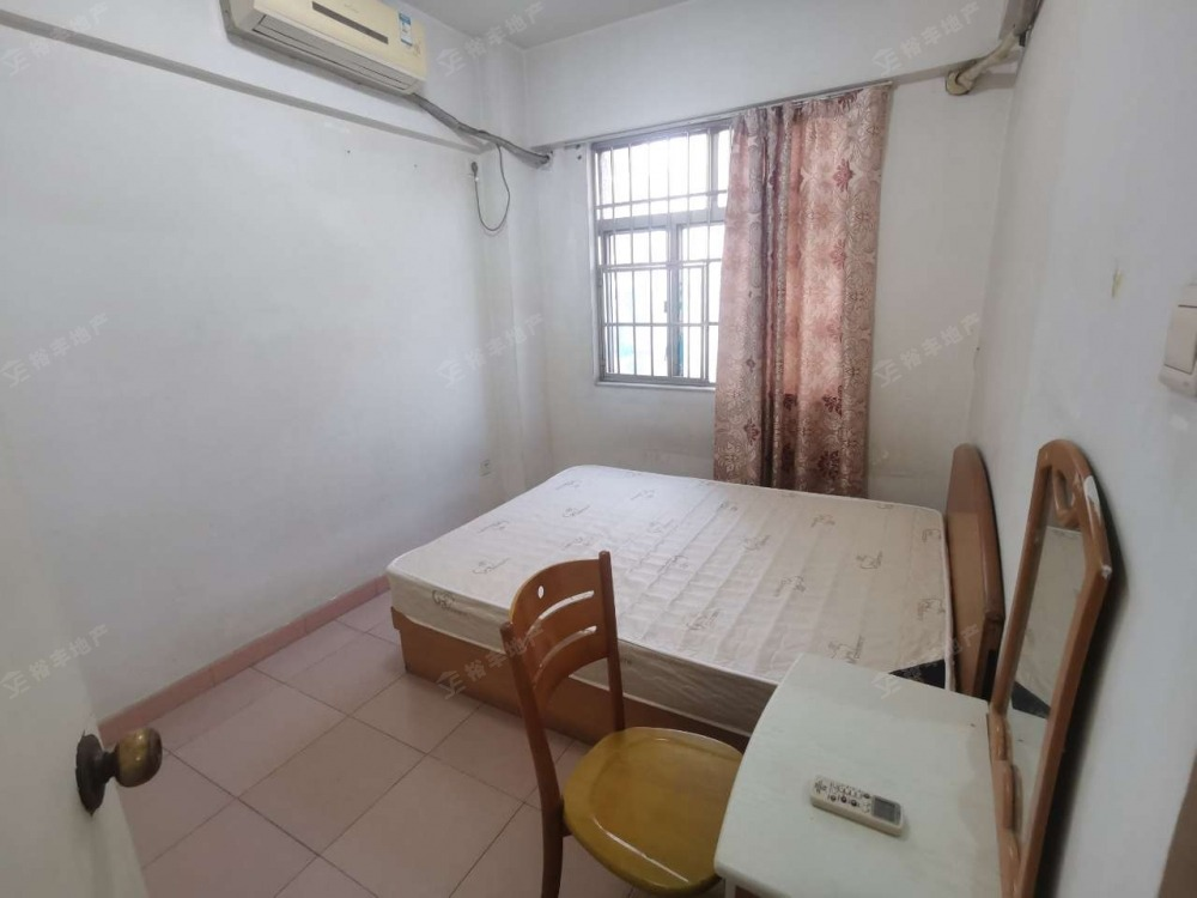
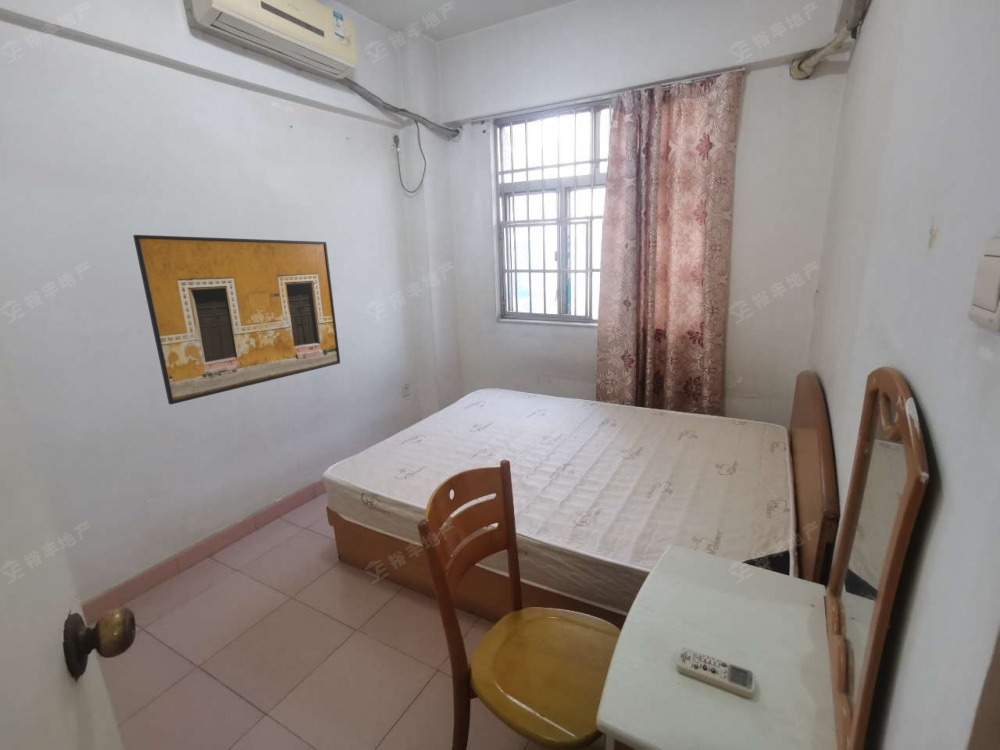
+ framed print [132,234,341,405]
